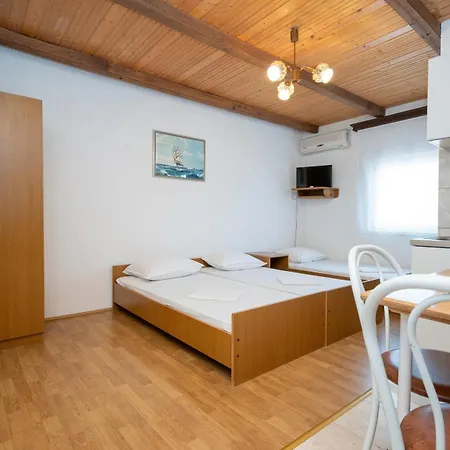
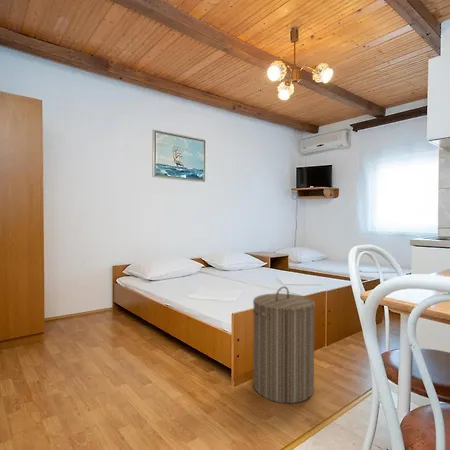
+ laundry hamper [252,285,316,404]
